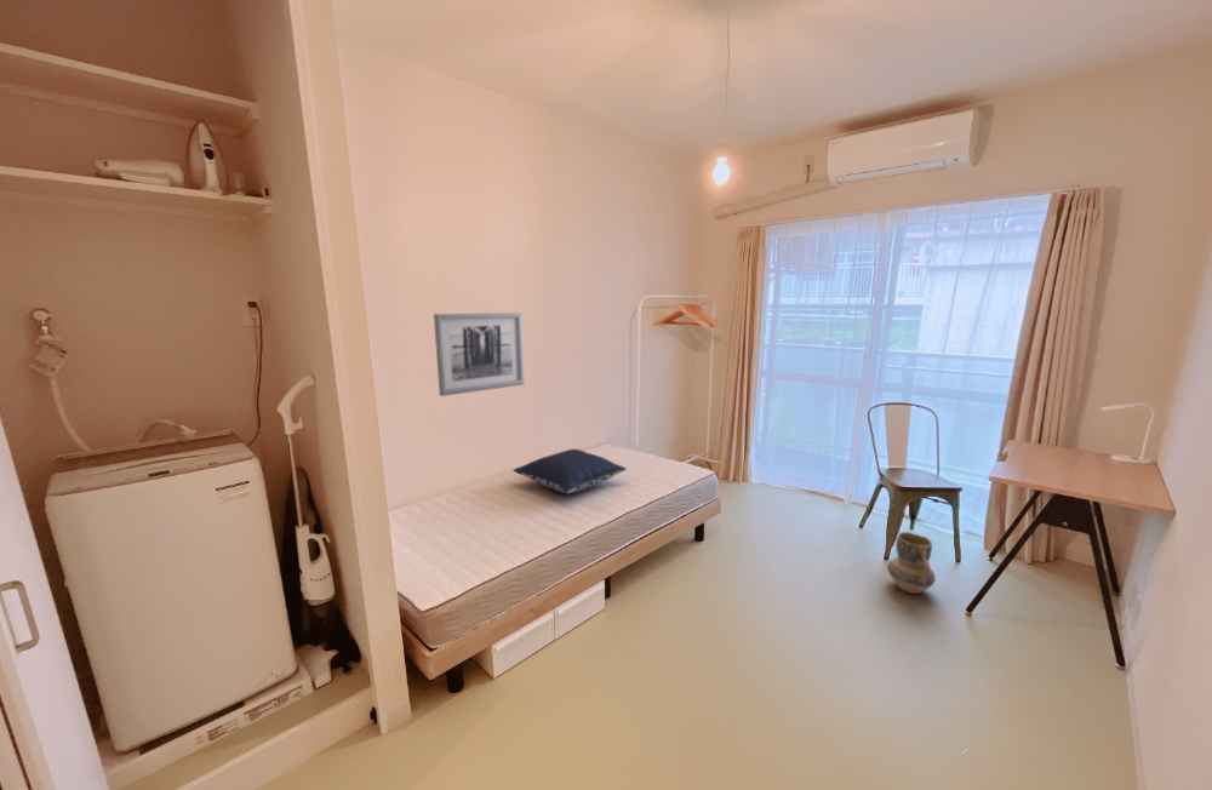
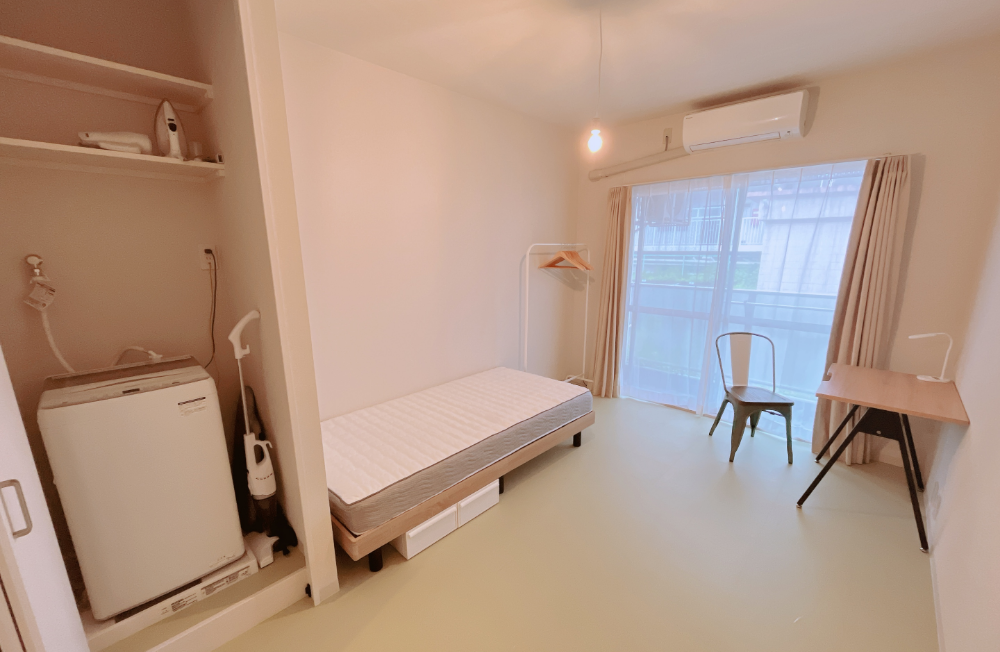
- wall art [433,311,526,397]
- pillow [511,448,628,494]
- ceramic jug [886,531,937,595]
